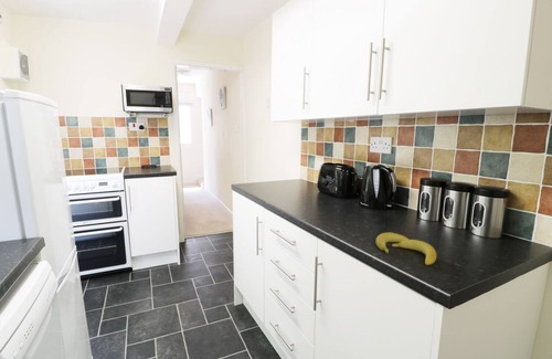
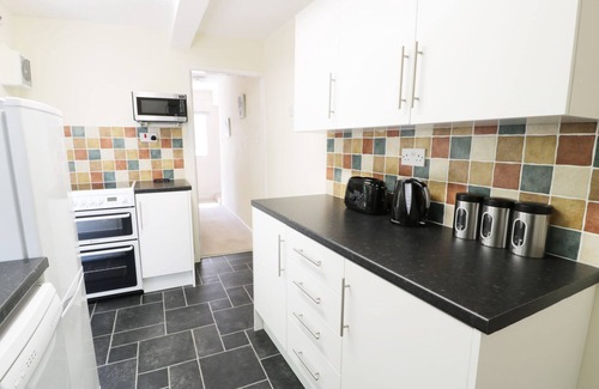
- banana [375,232,437,266]
